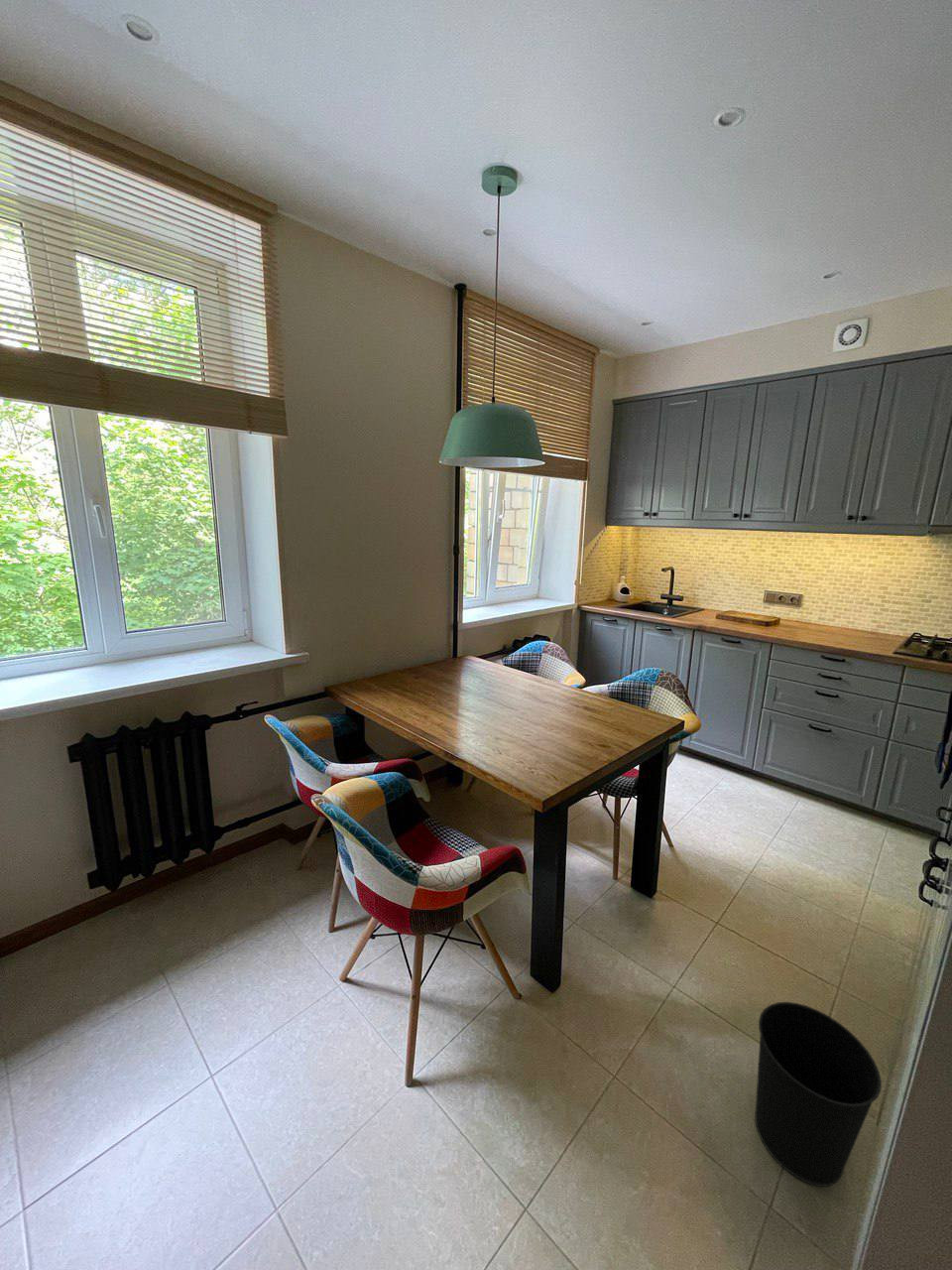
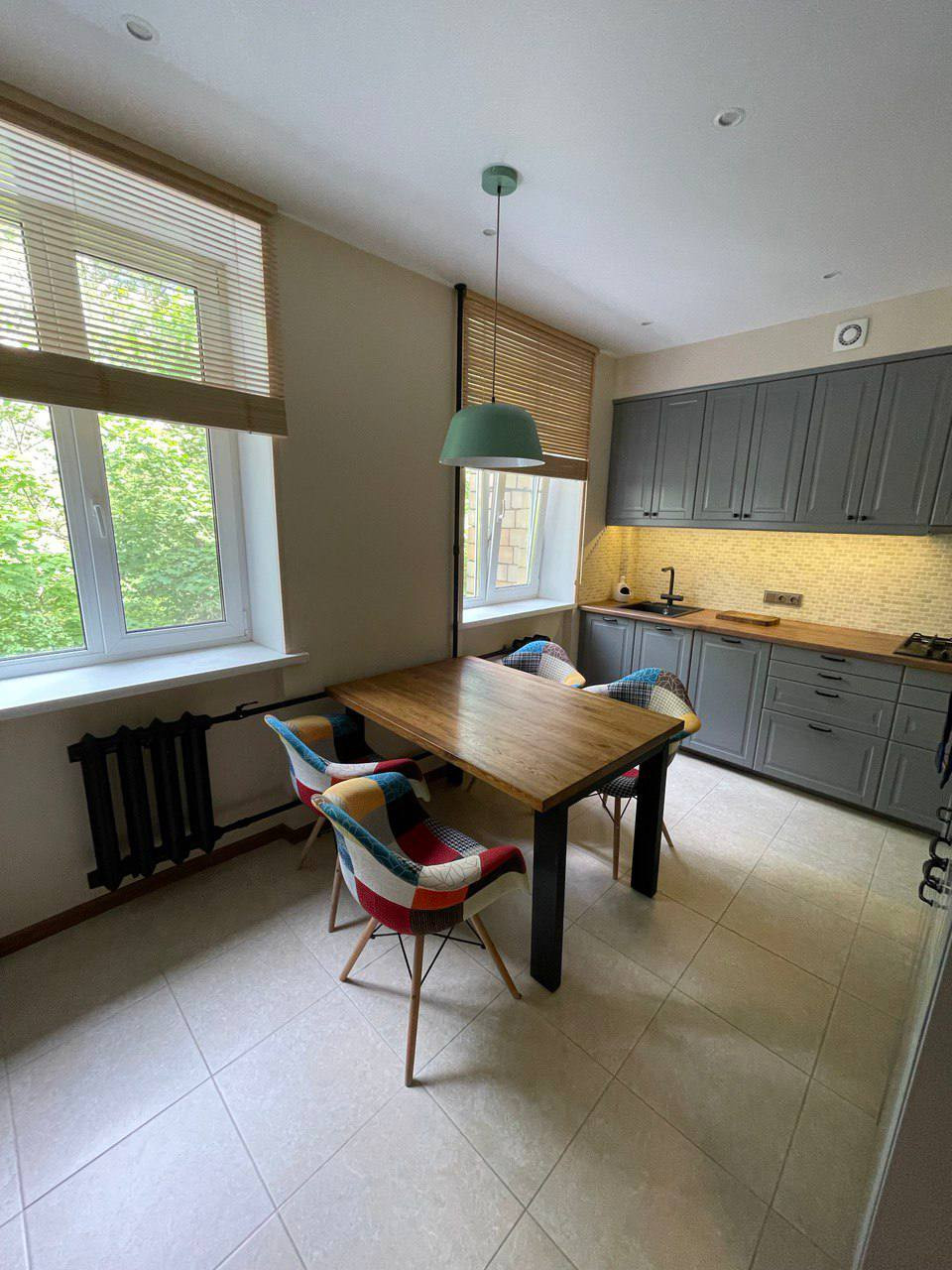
- wastebasket [754,1001,883,1188]
